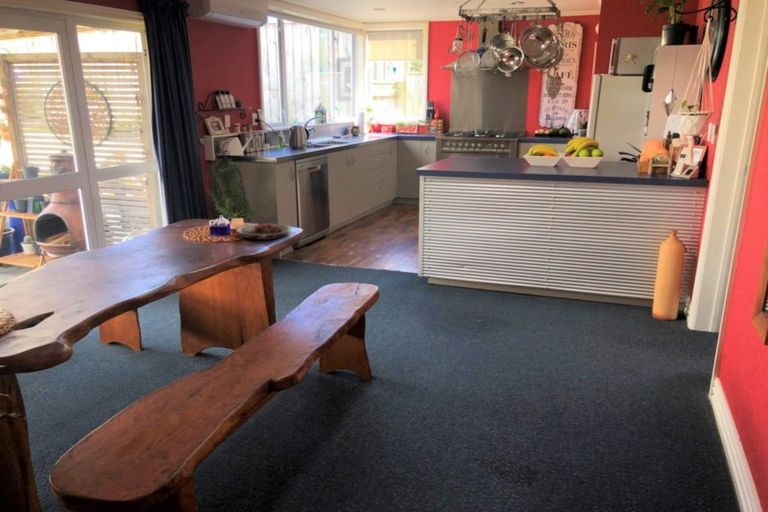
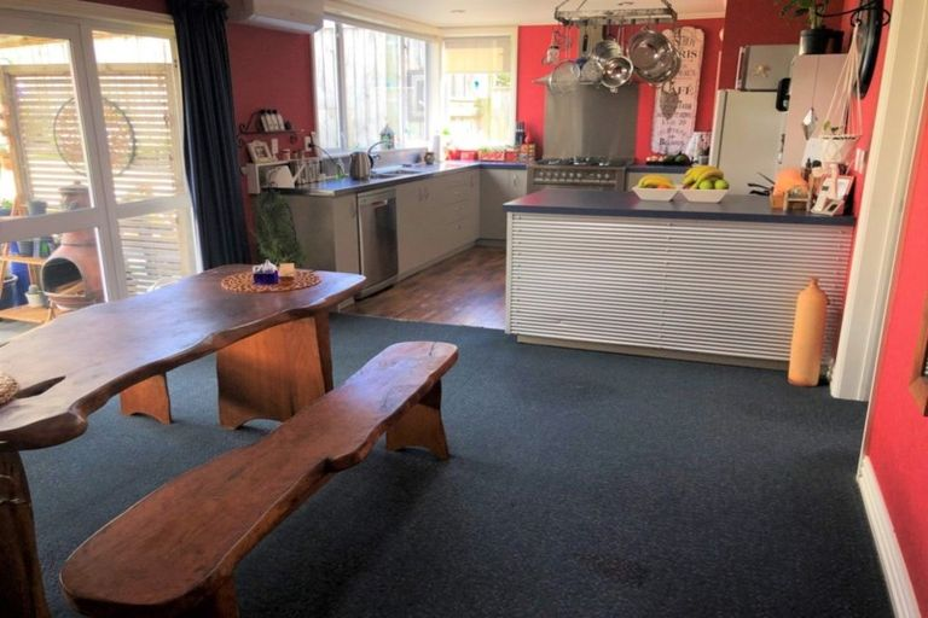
- plate [236,222,292,241]
